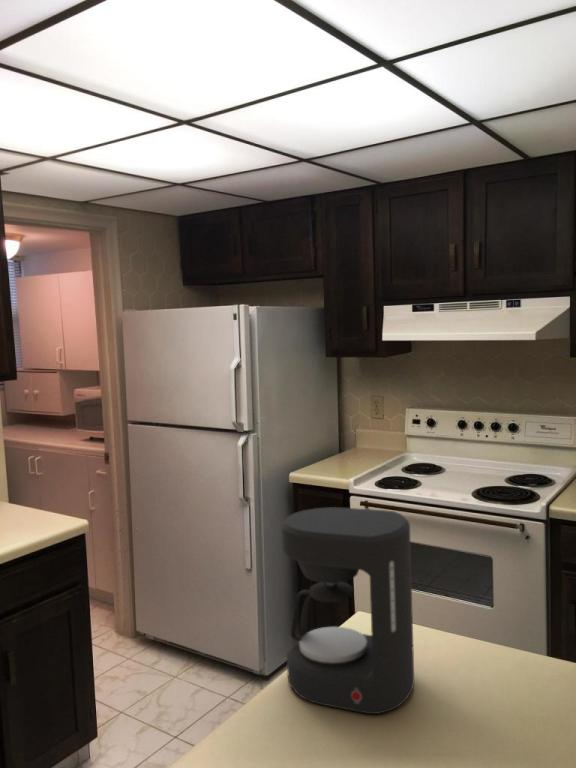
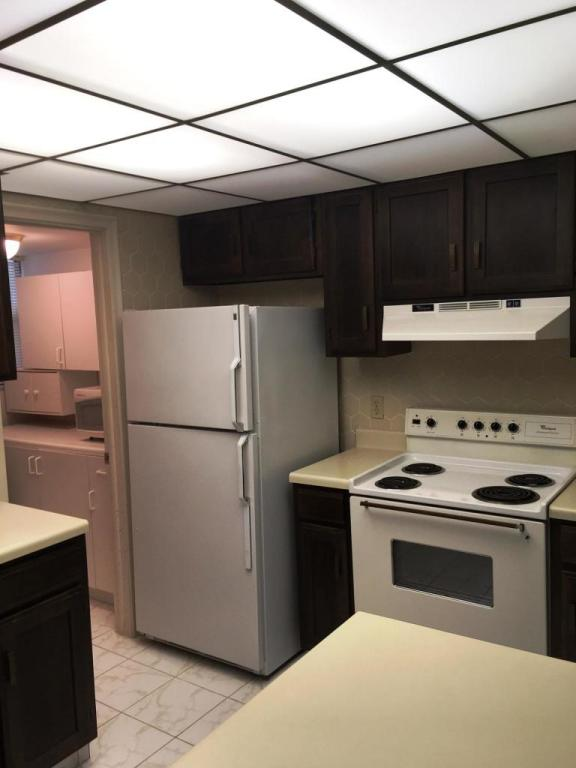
- coffee maker [280,506,415,715]
